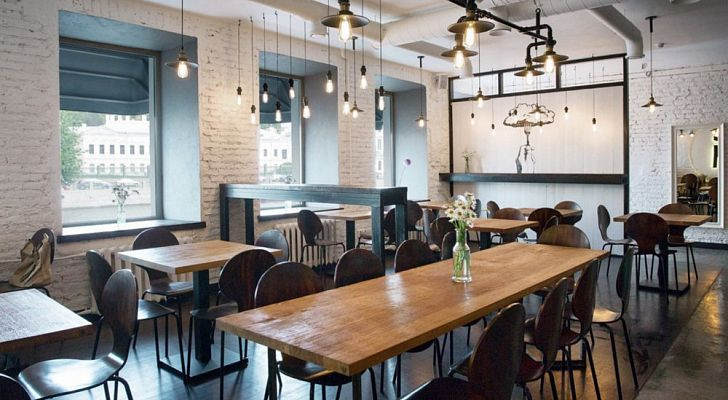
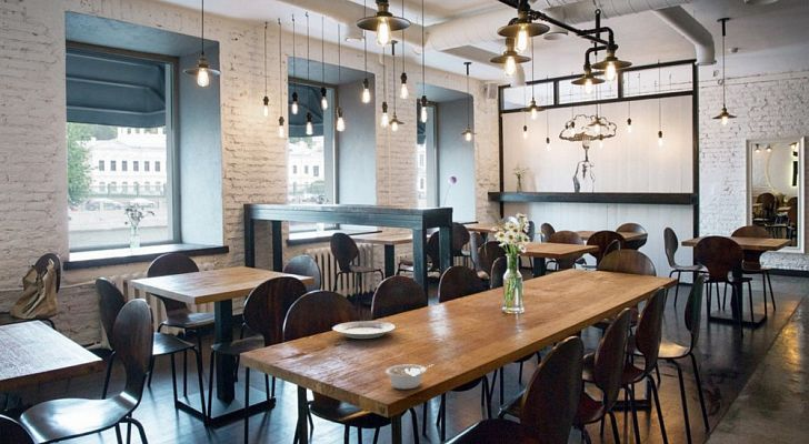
+ plate [331,320,397,340]
+ legume [384,363,436,391]
